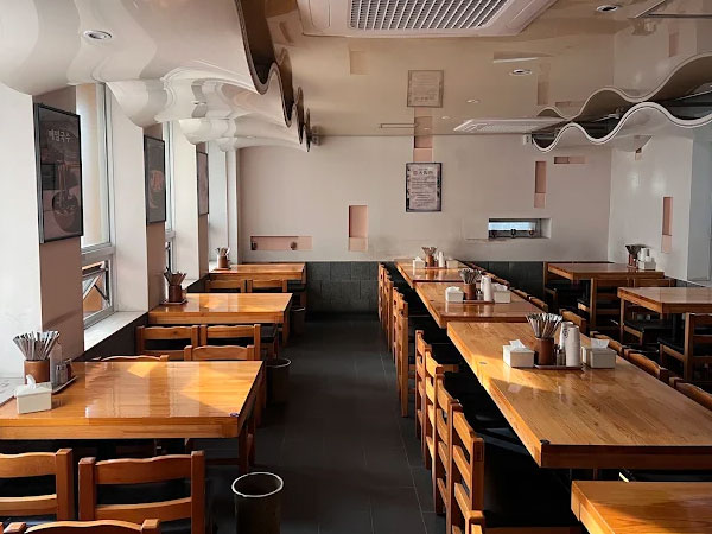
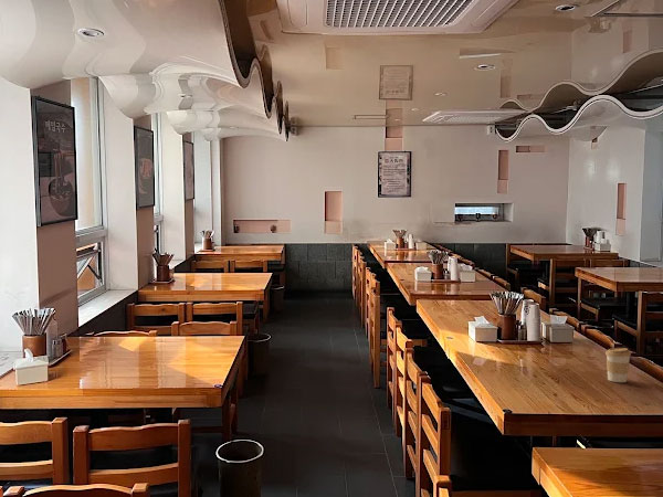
+ coffee cup [604,347,632,383]
